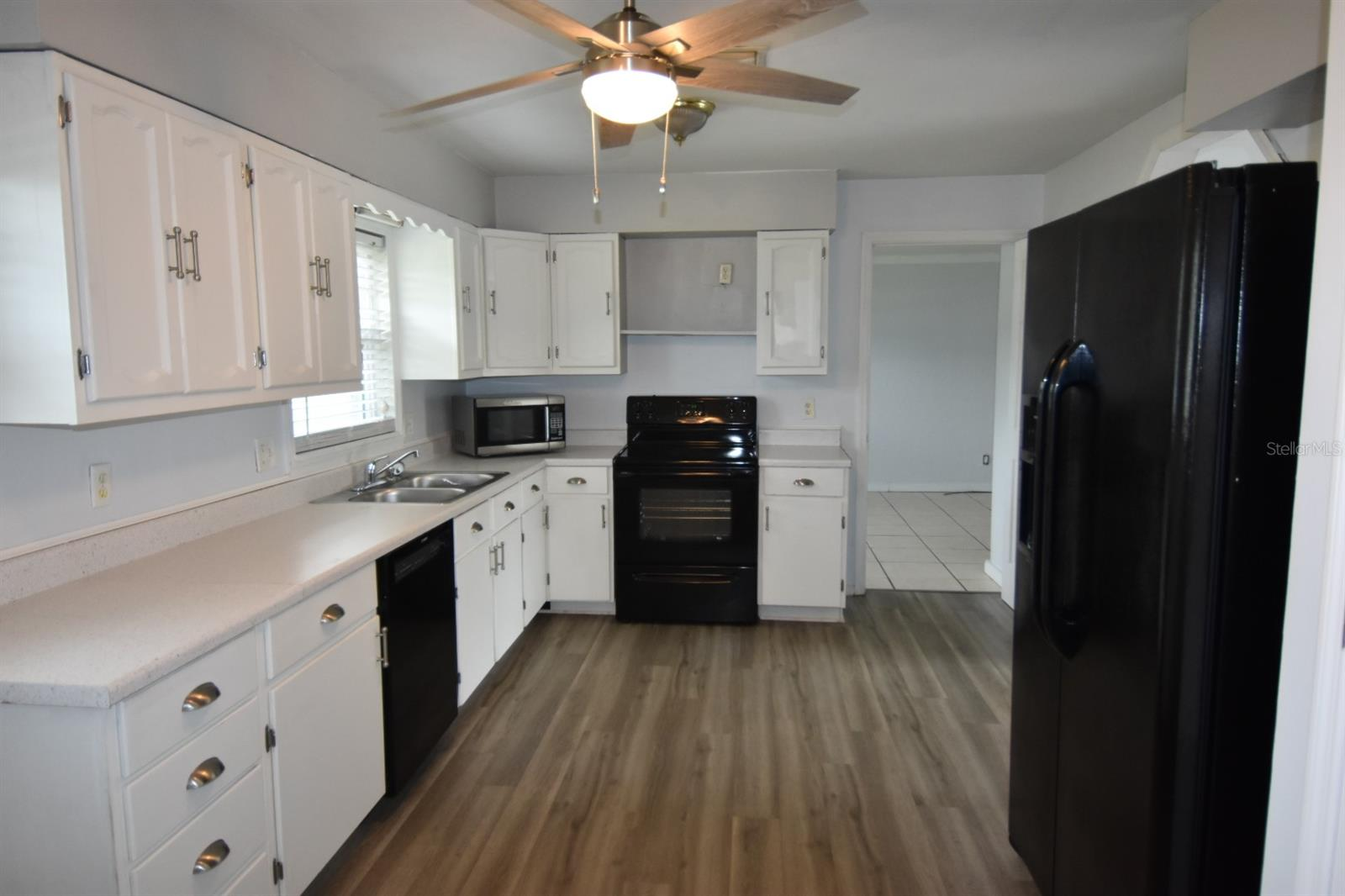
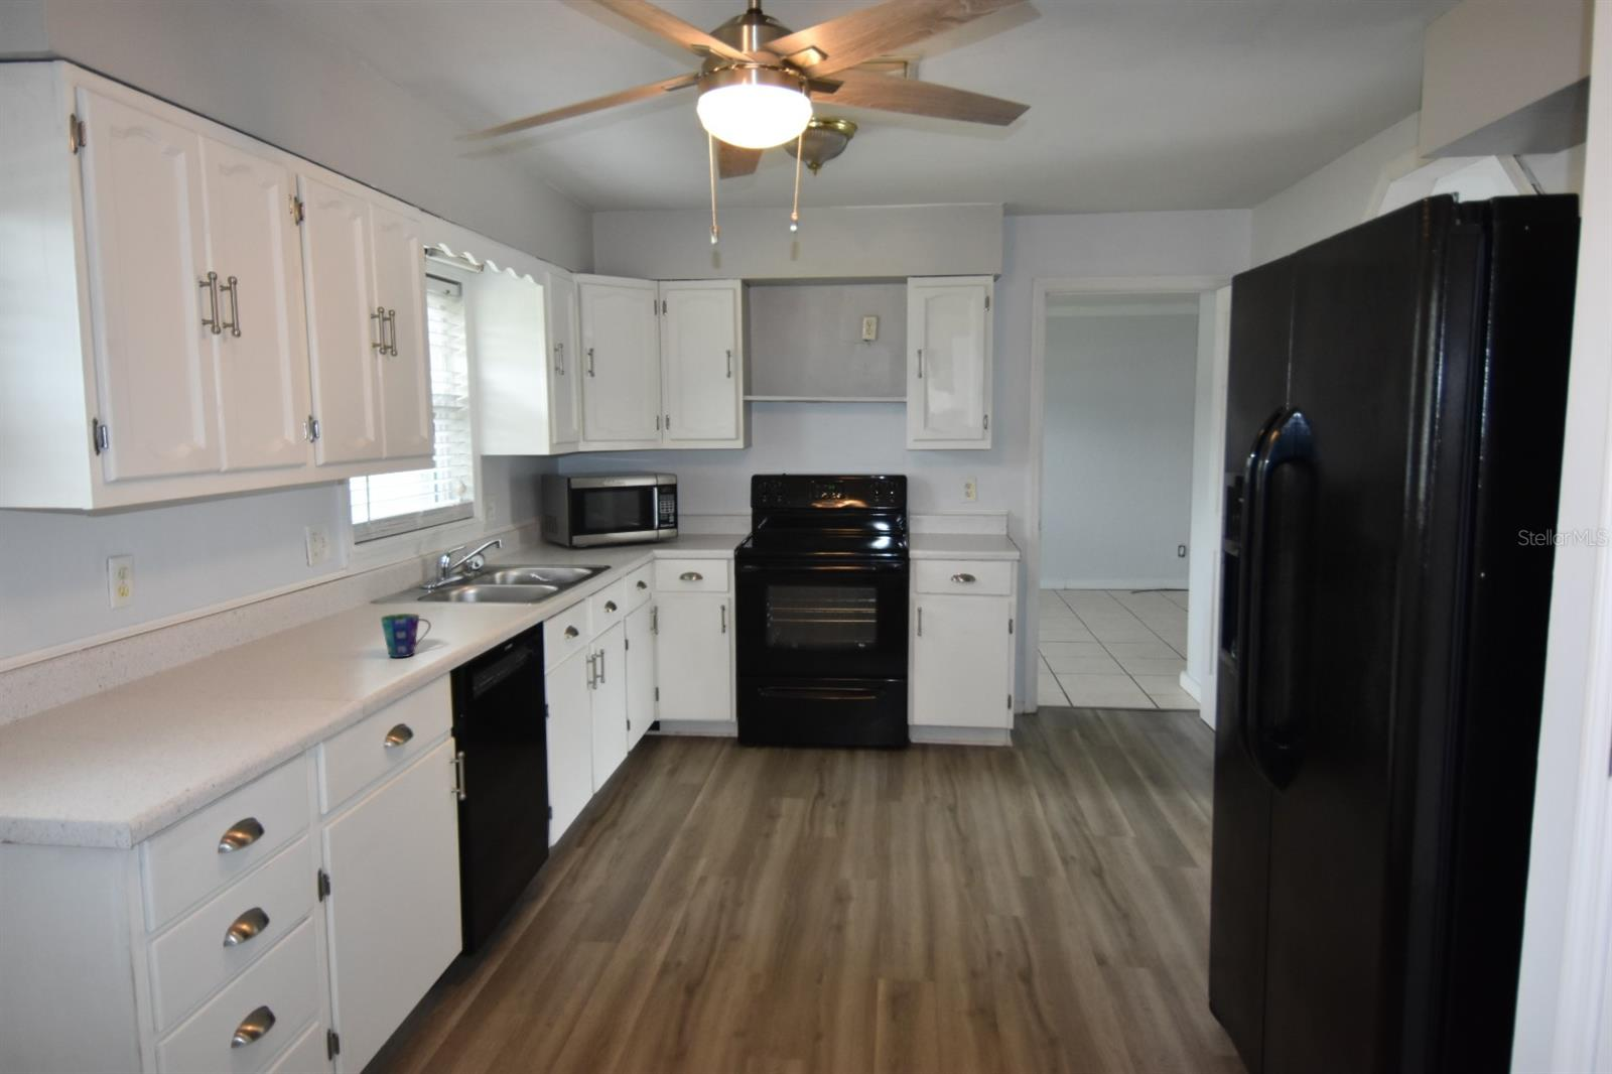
+ cup [380,613,433,658]
